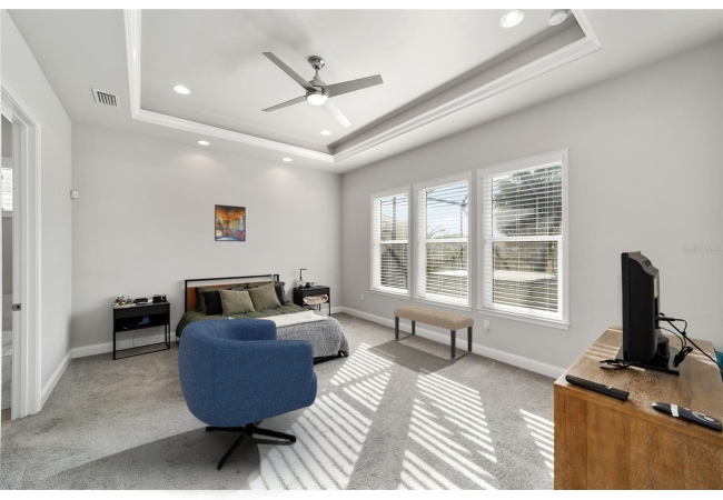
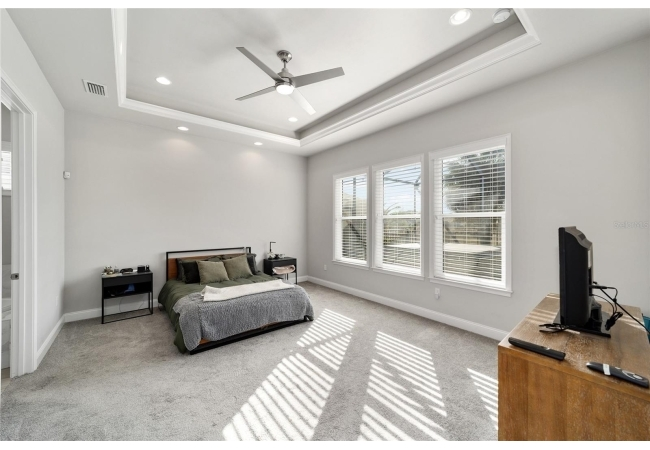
- bench [393,304,475,359]
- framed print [214,203,247,242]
- armchair [177,318,318,471]
